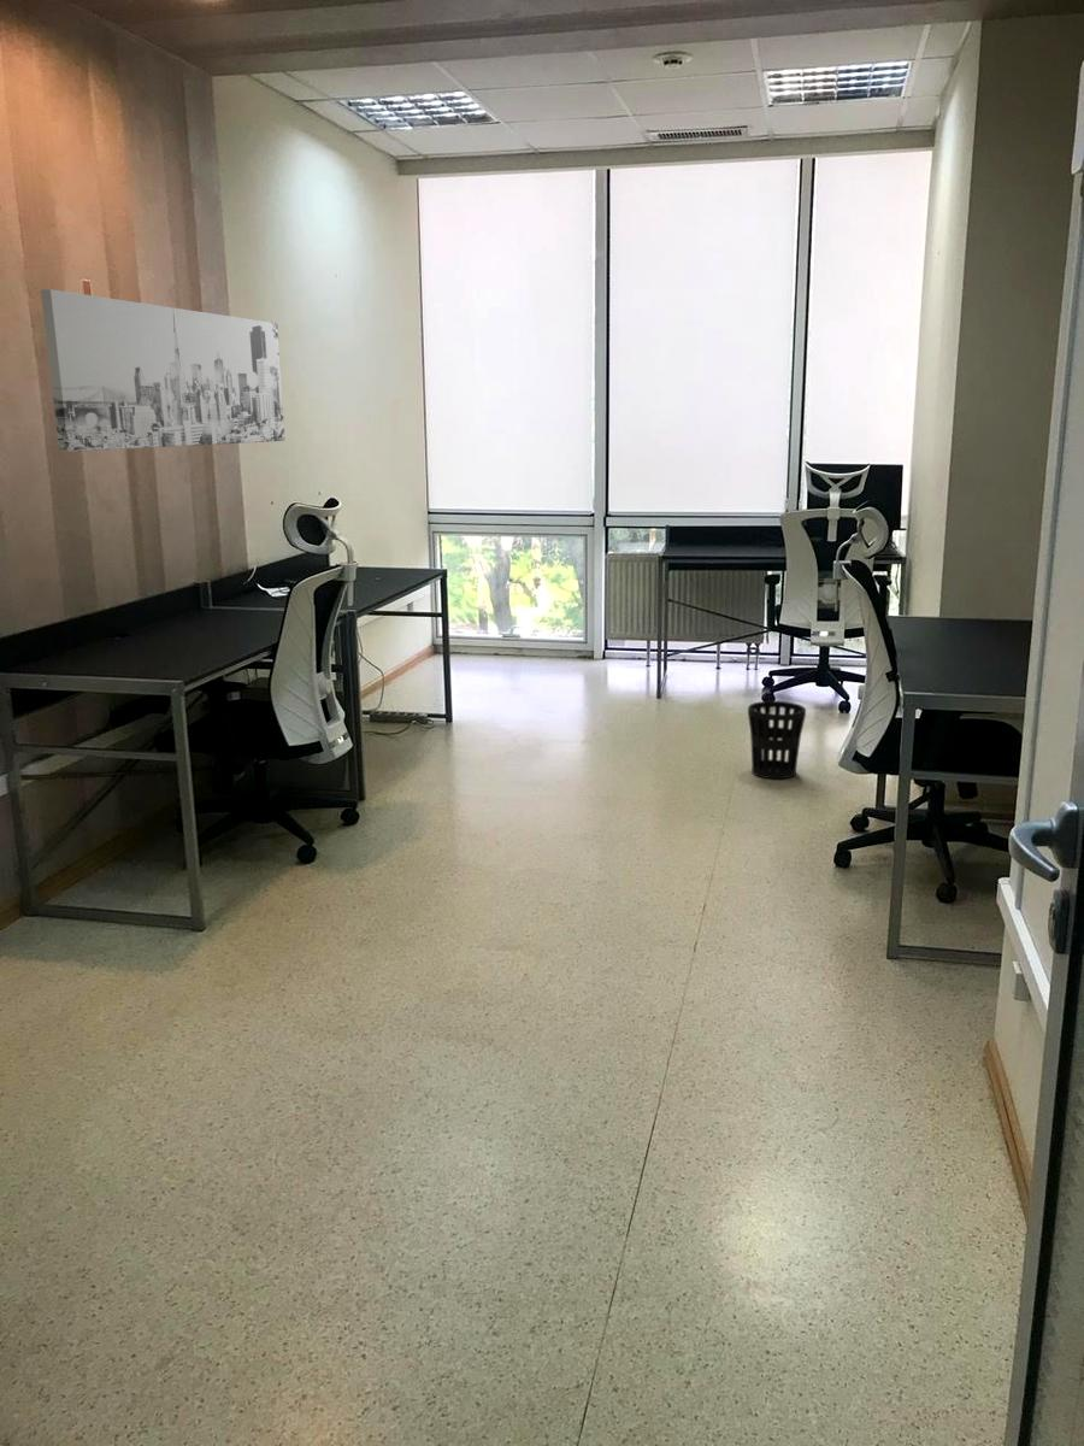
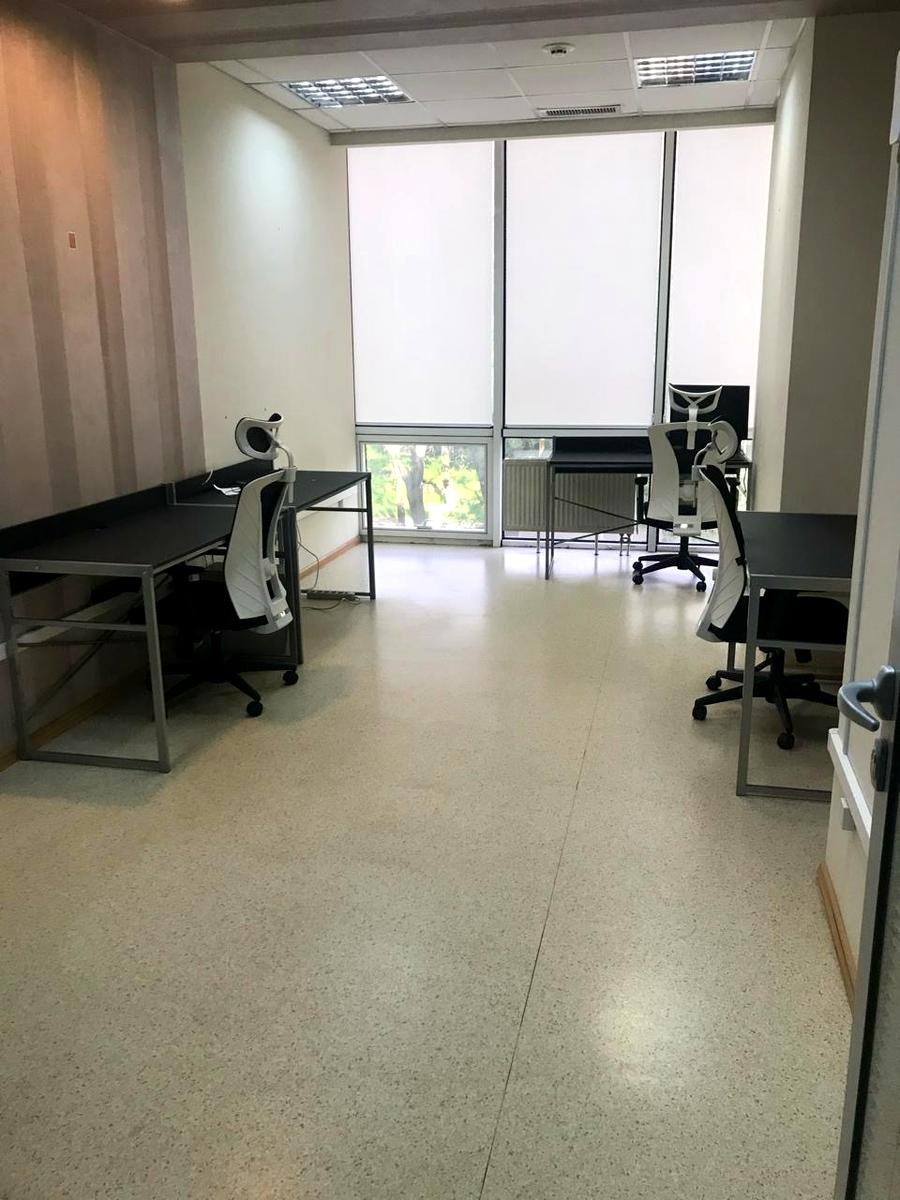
- wall art [40,288,287,453]
- wastebasket [747,700,807,780]
